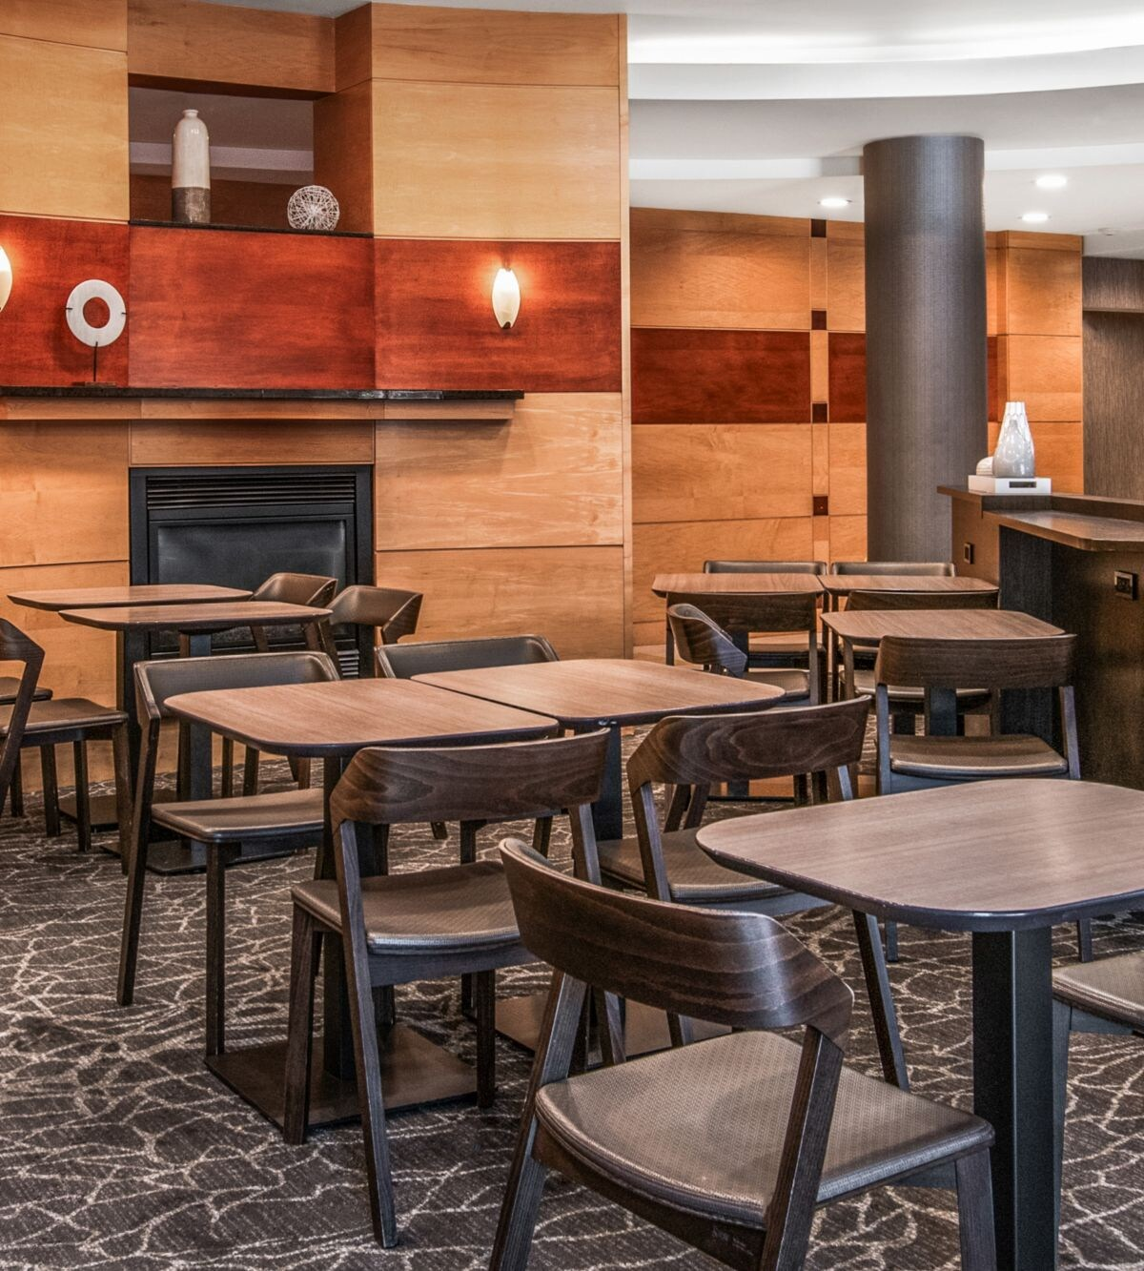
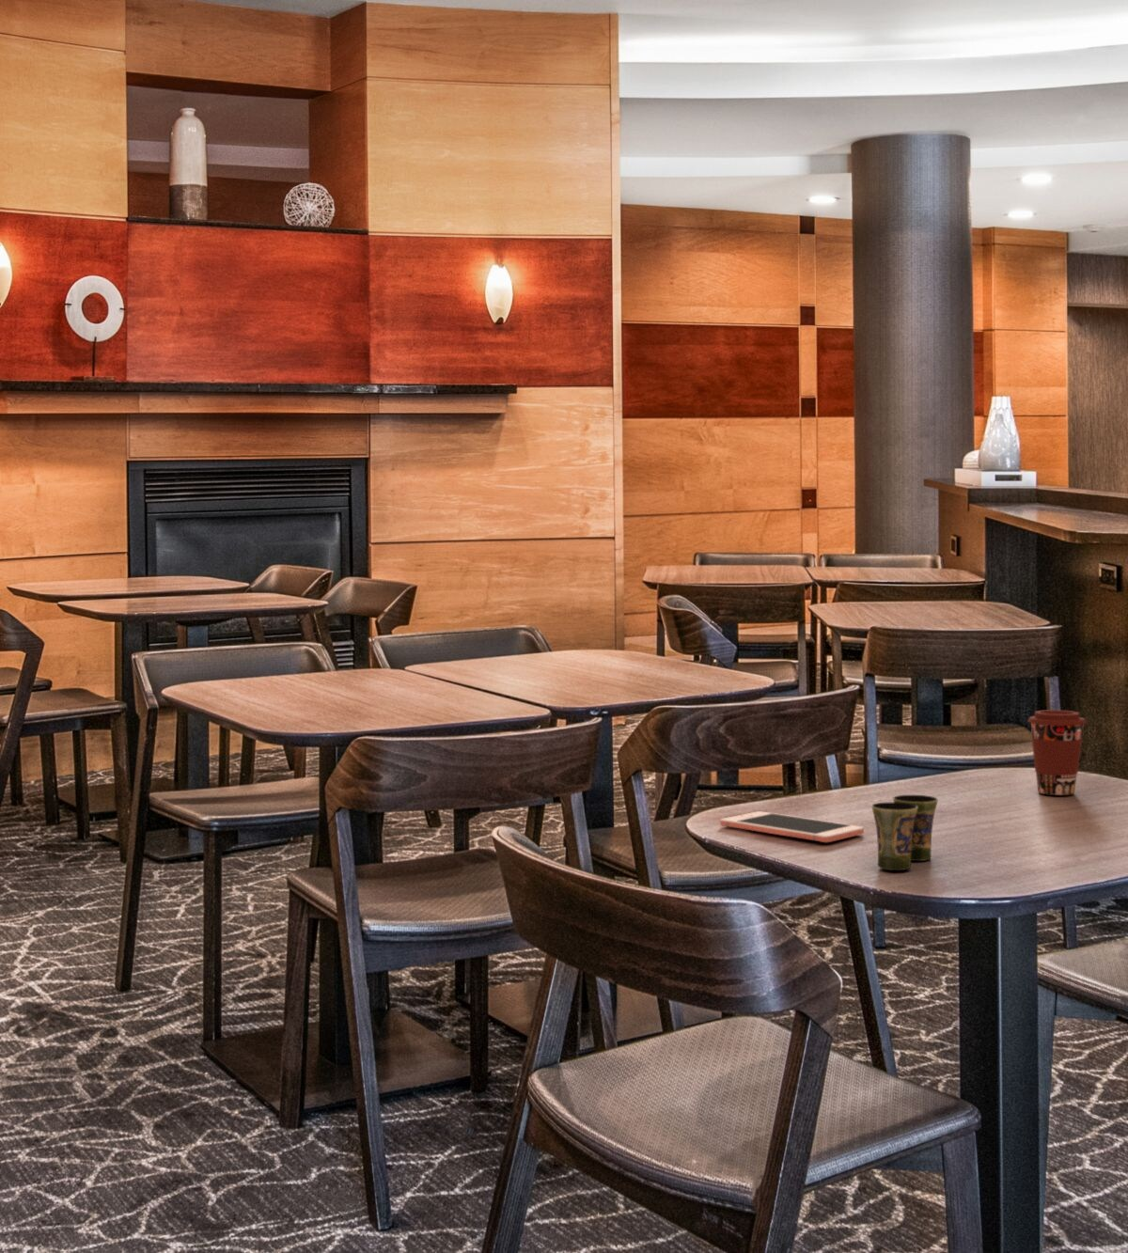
+ cup [870,795,939,871]
+ coffee cup [1027,709,1088,796]
+ cell phone [719,810,865,844]
